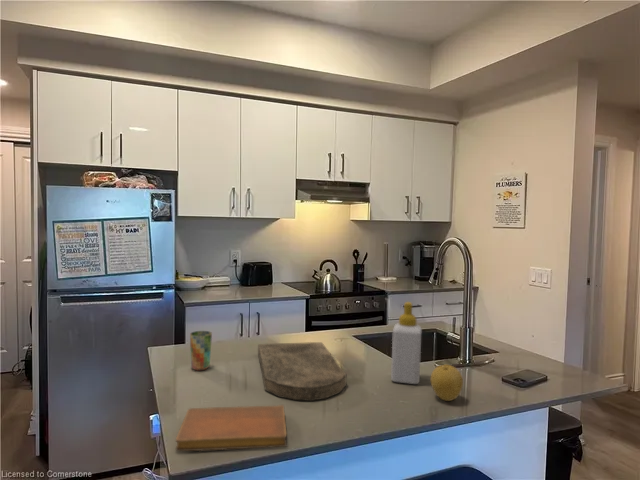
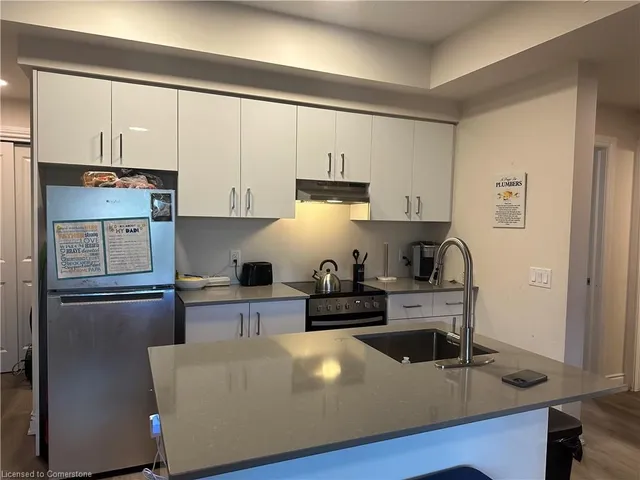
- notebook [175,404,288,452]
- cutting board [257,341,347,402]
- soap bottle [390,301,422,385]
- fruit [430,364,464,402]
- cup [189,330,213,371]
